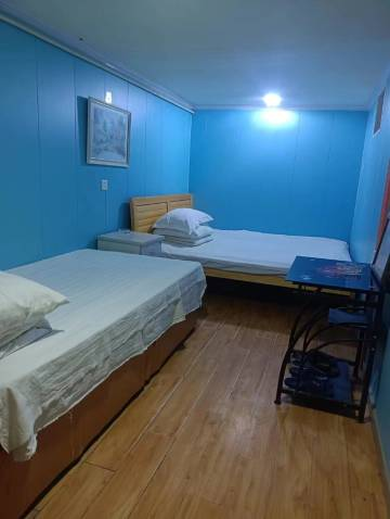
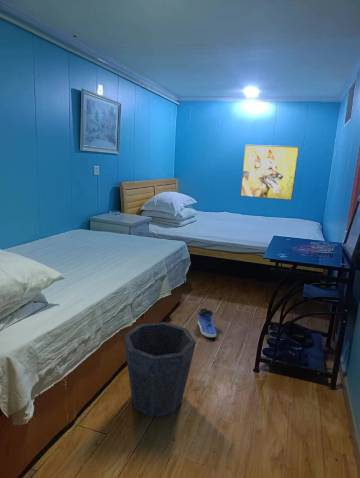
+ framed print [239,144,300,201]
+ sneaker [197,307,217,338]
+ waste bin [123,321,197,419]
